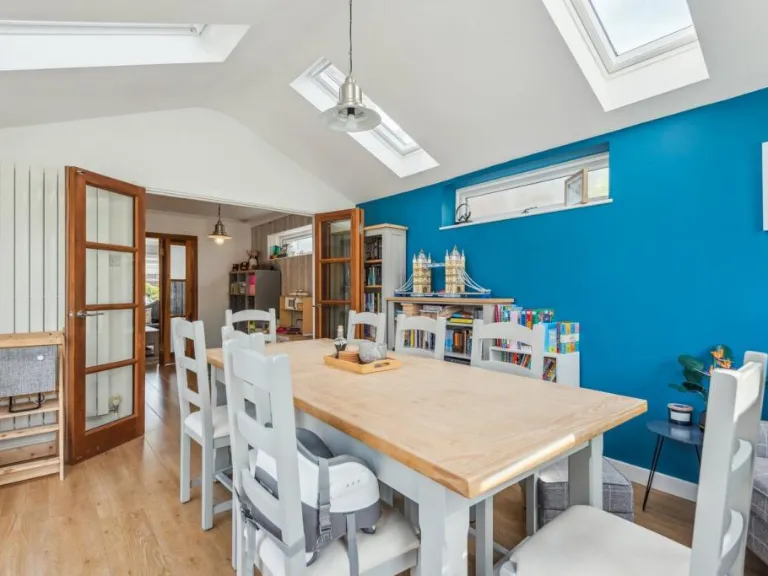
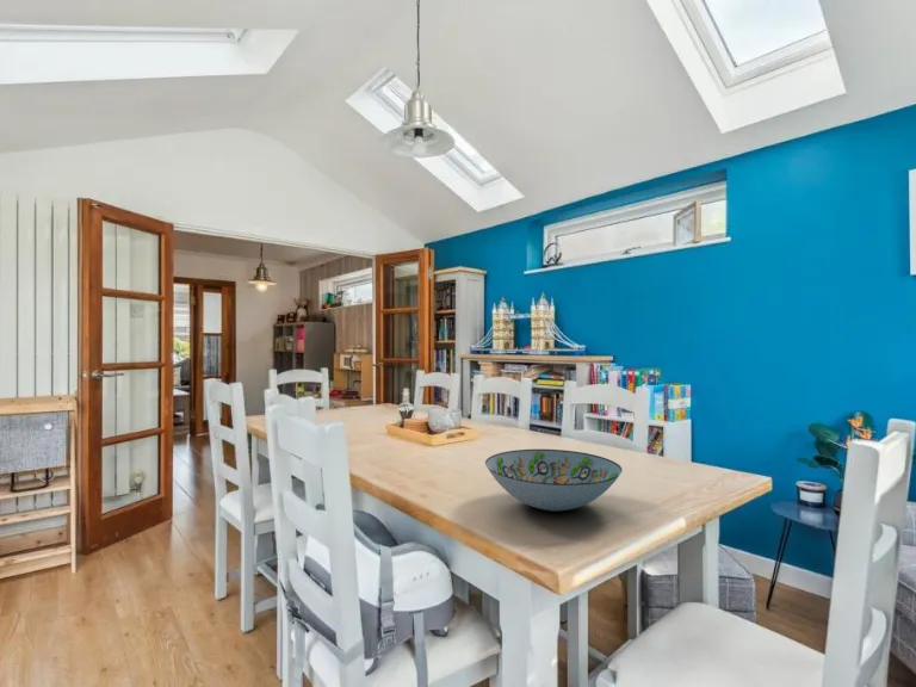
+ decorative bowl [484,448,624,513]
